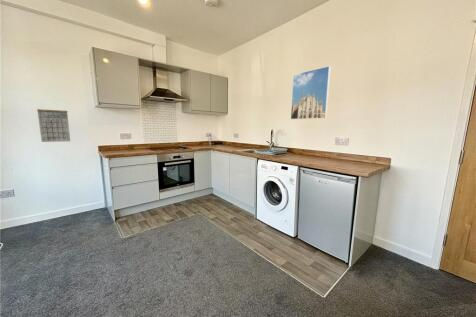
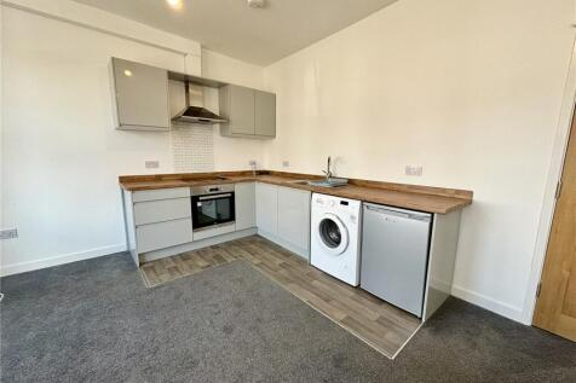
- calendar [36,103,71,143]
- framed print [290,65,332,120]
